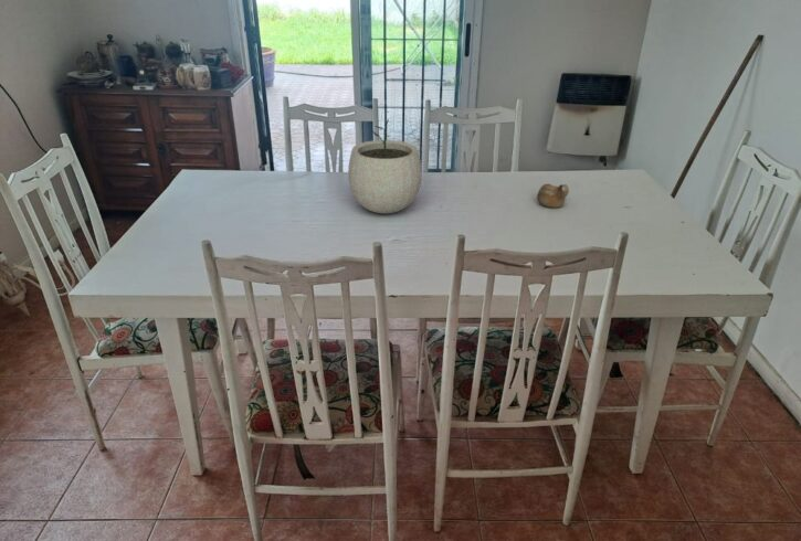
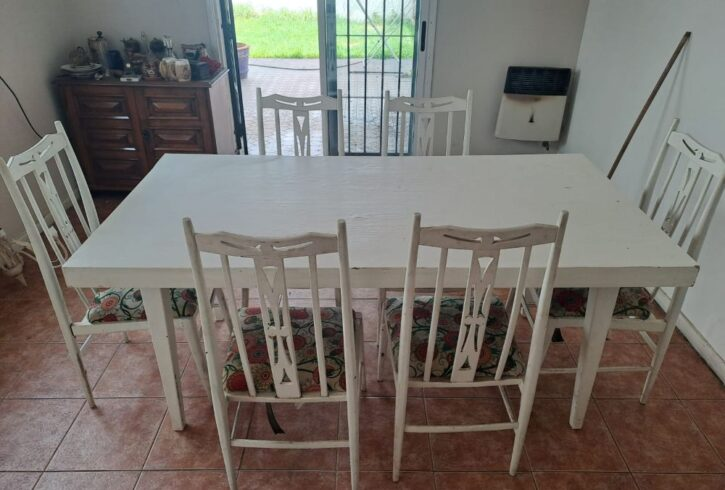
- cup [536,183,570,209]
- plant pot [347,118,423,214]
